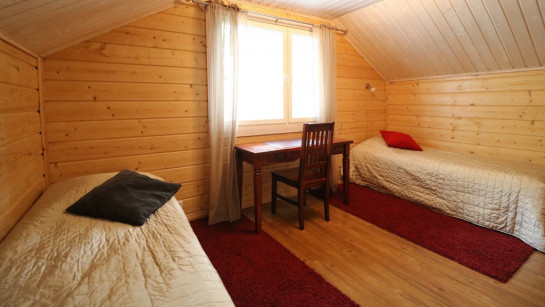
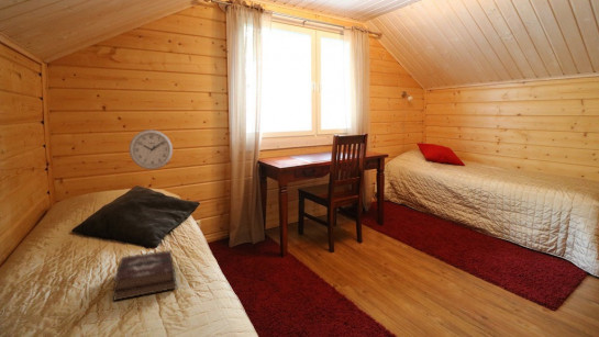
+ wall clock [127,128,174,170]
+ hardback book [111,249,178,302]
